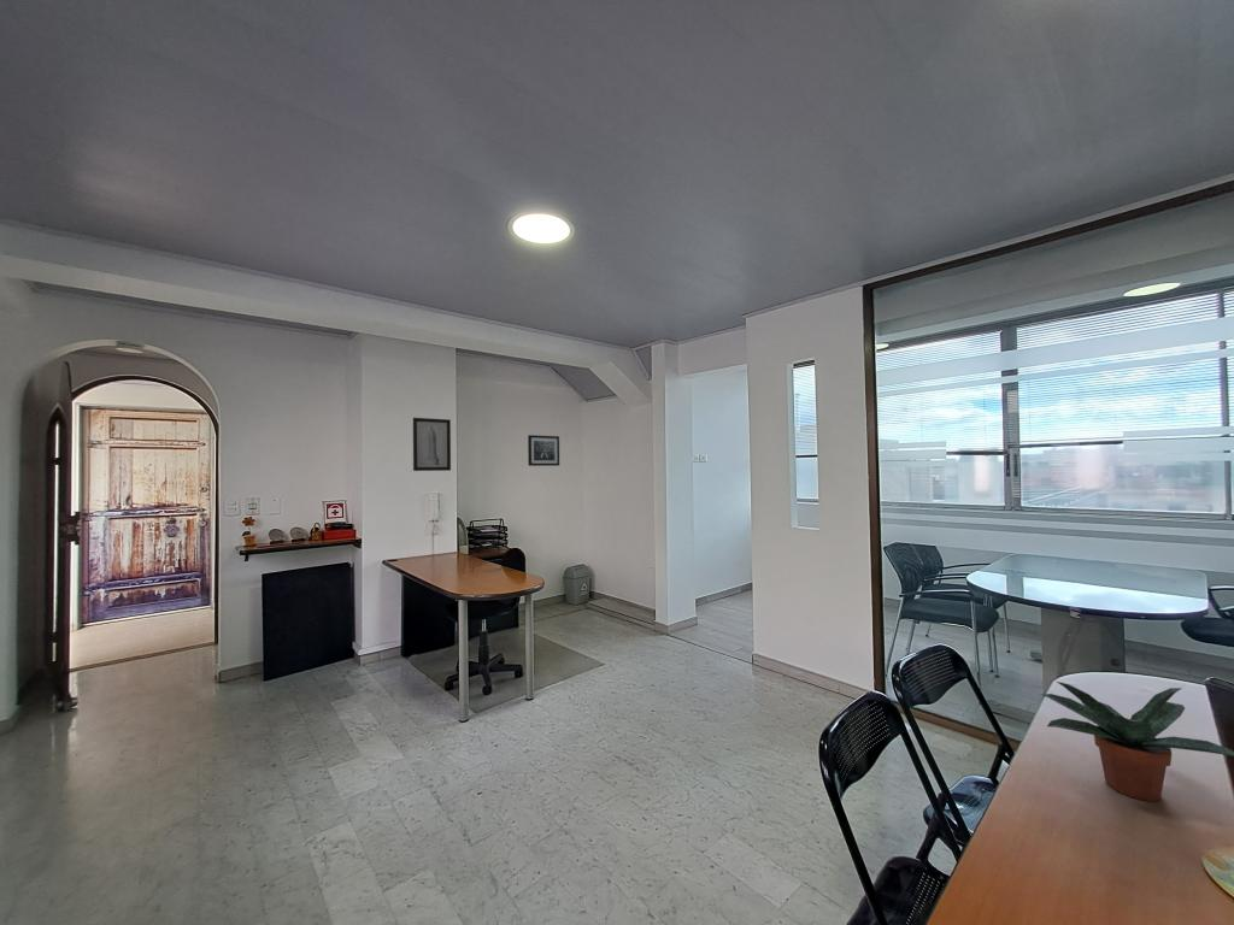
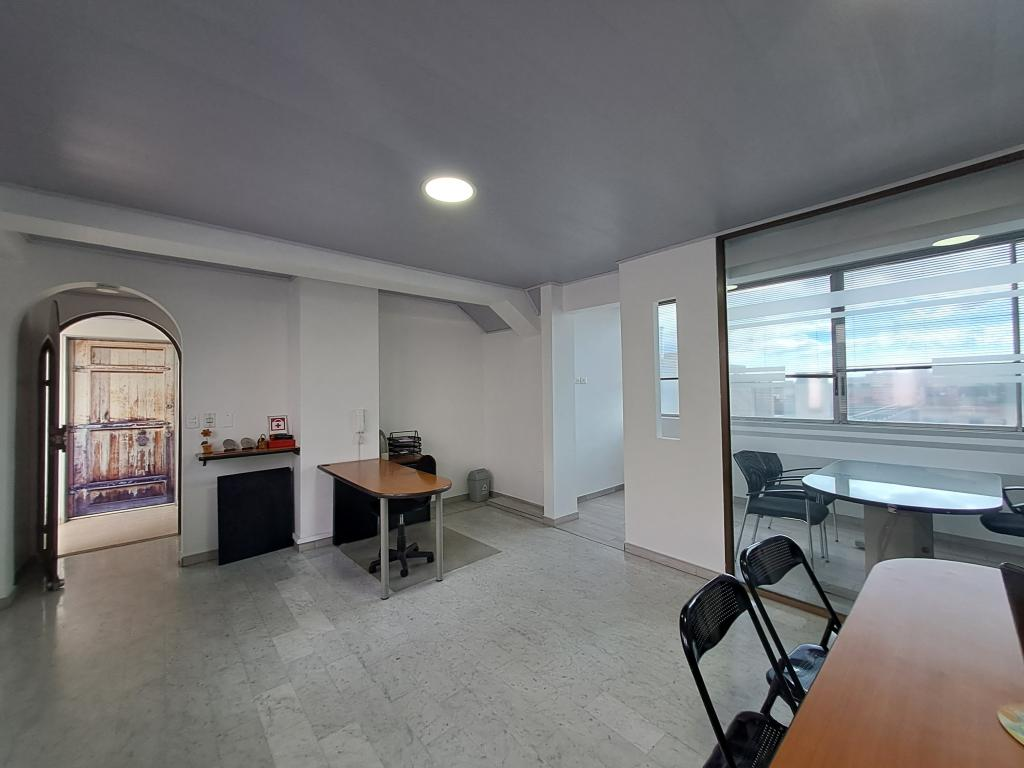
- wall art [527,434,560,467]
- potted plant [1039,681,1234,802]
- wall art [412,417,452,472]
